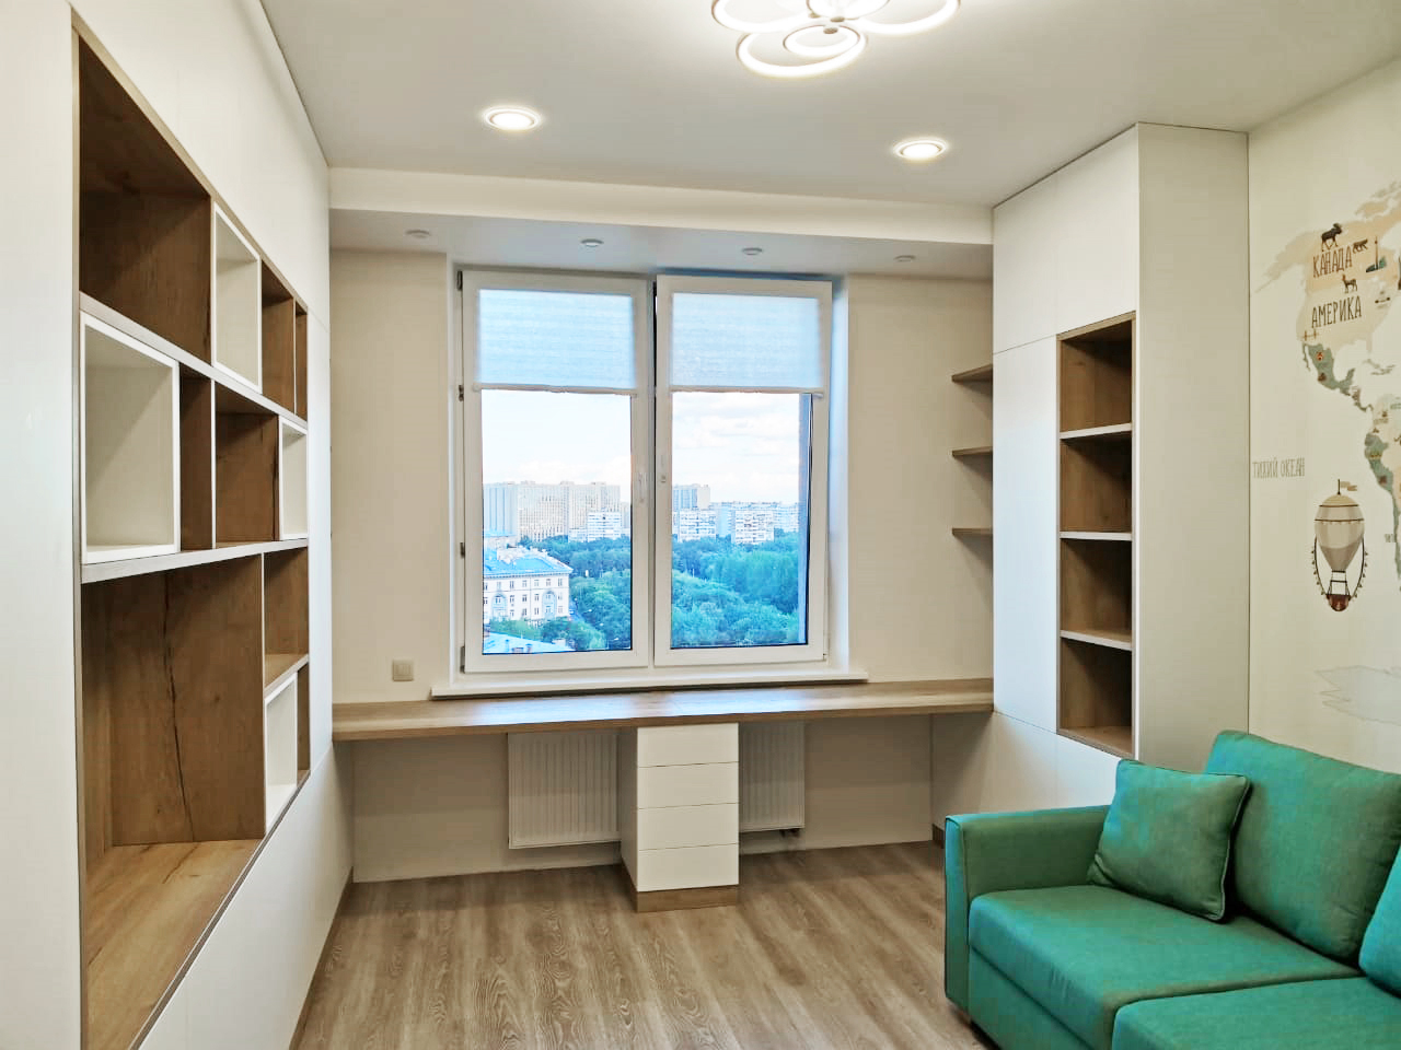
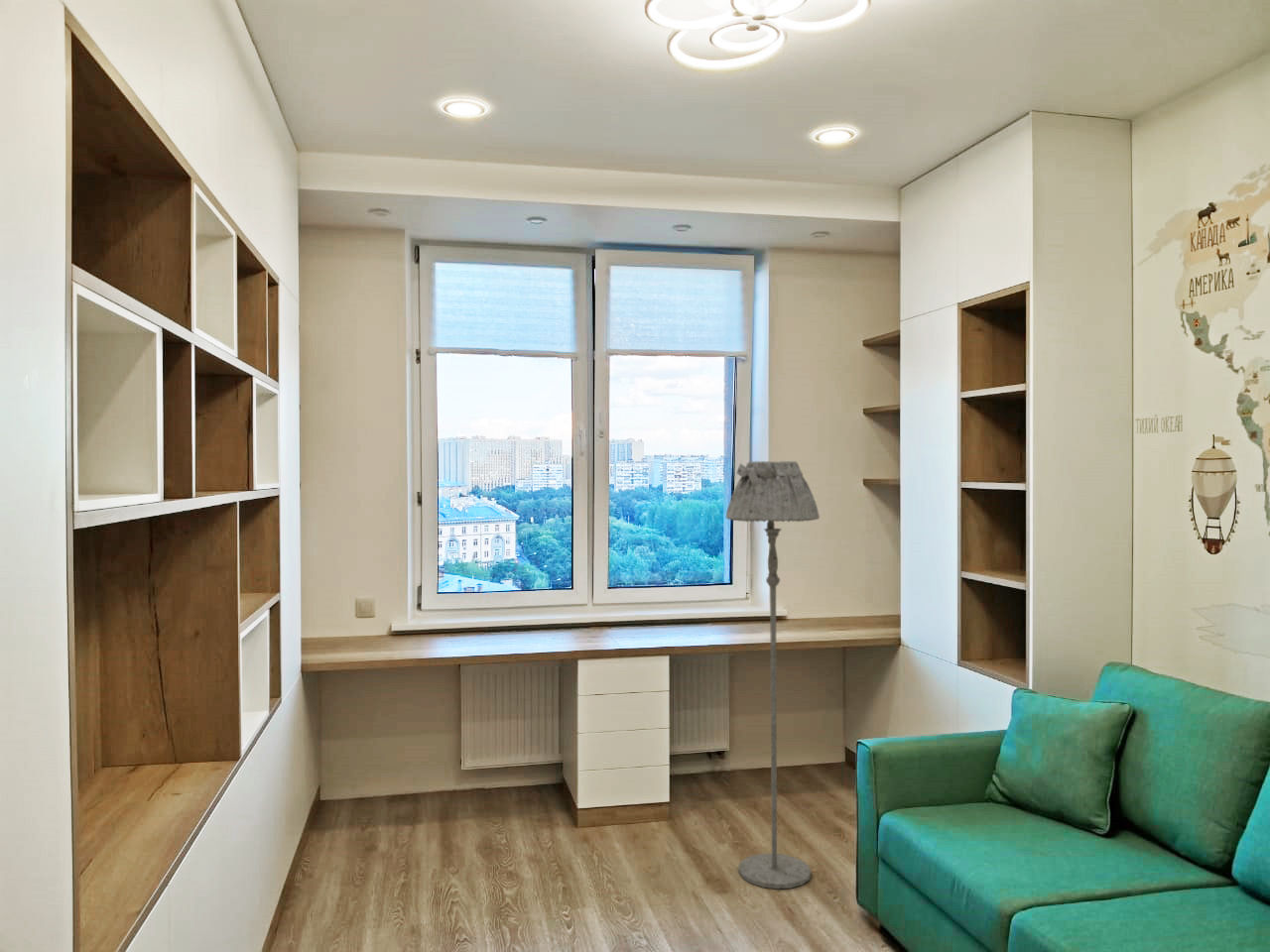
+ floor lamp [725,460,821,890]
